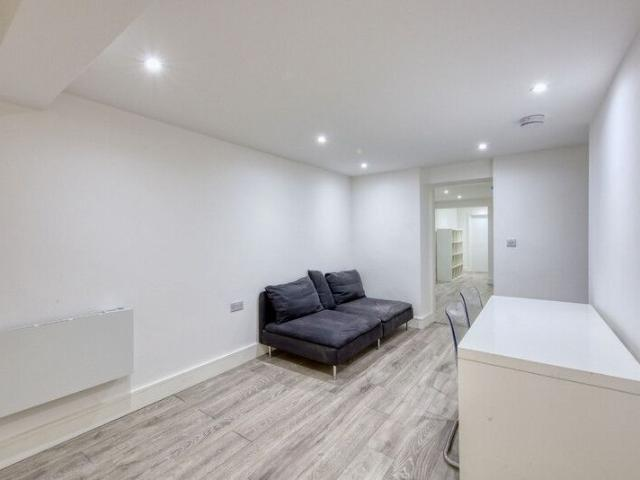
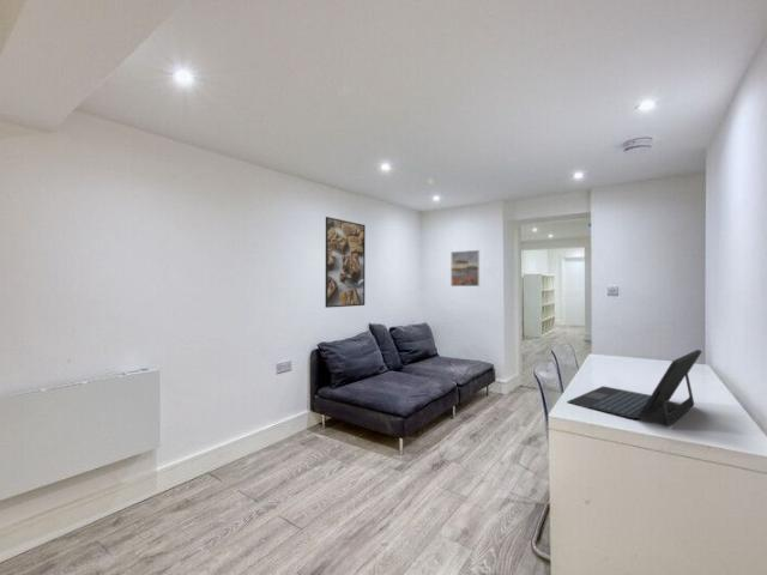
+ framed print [449,249,481,288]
+ laptop [566,349,703,428]
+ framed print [325,216,367,309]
